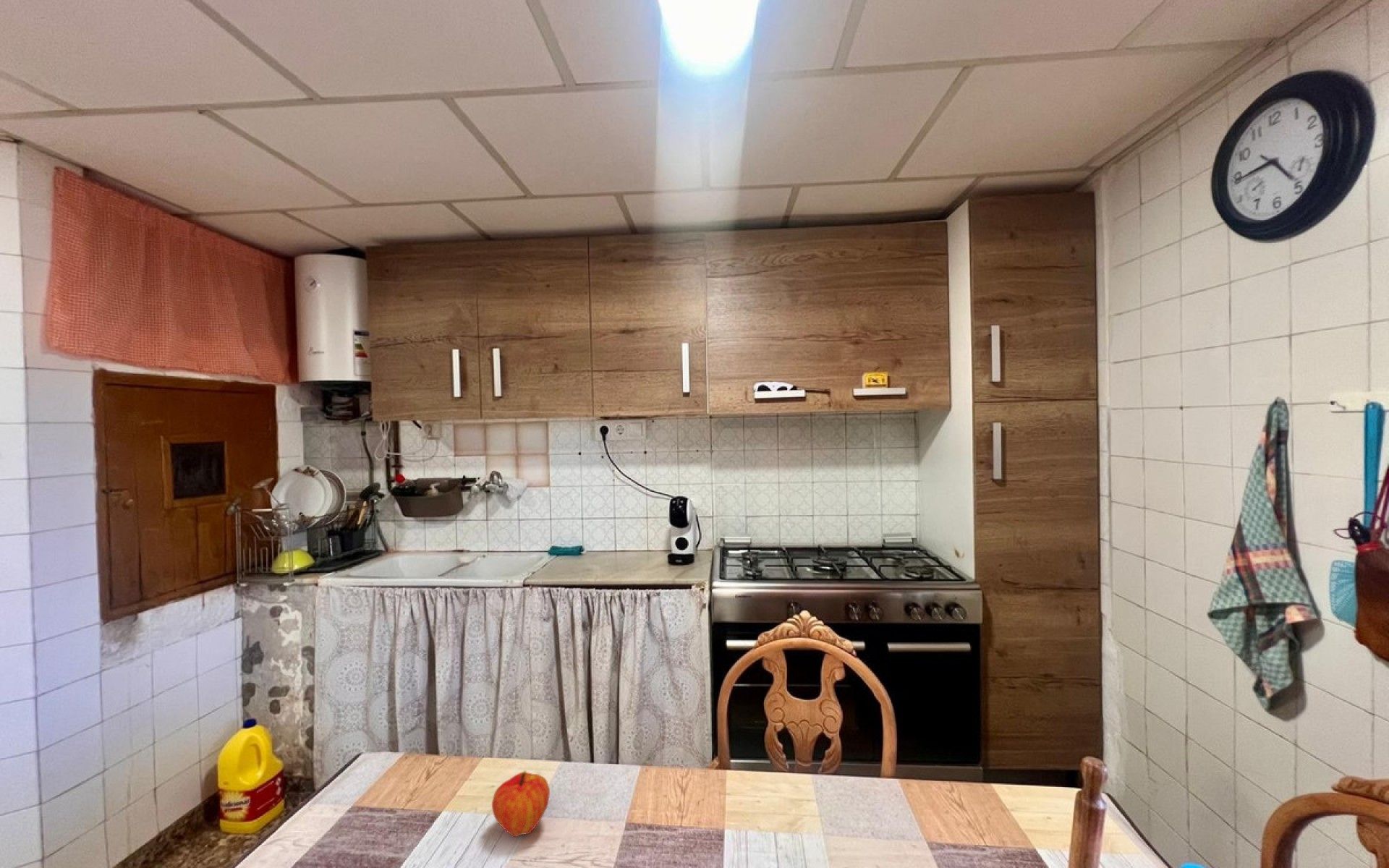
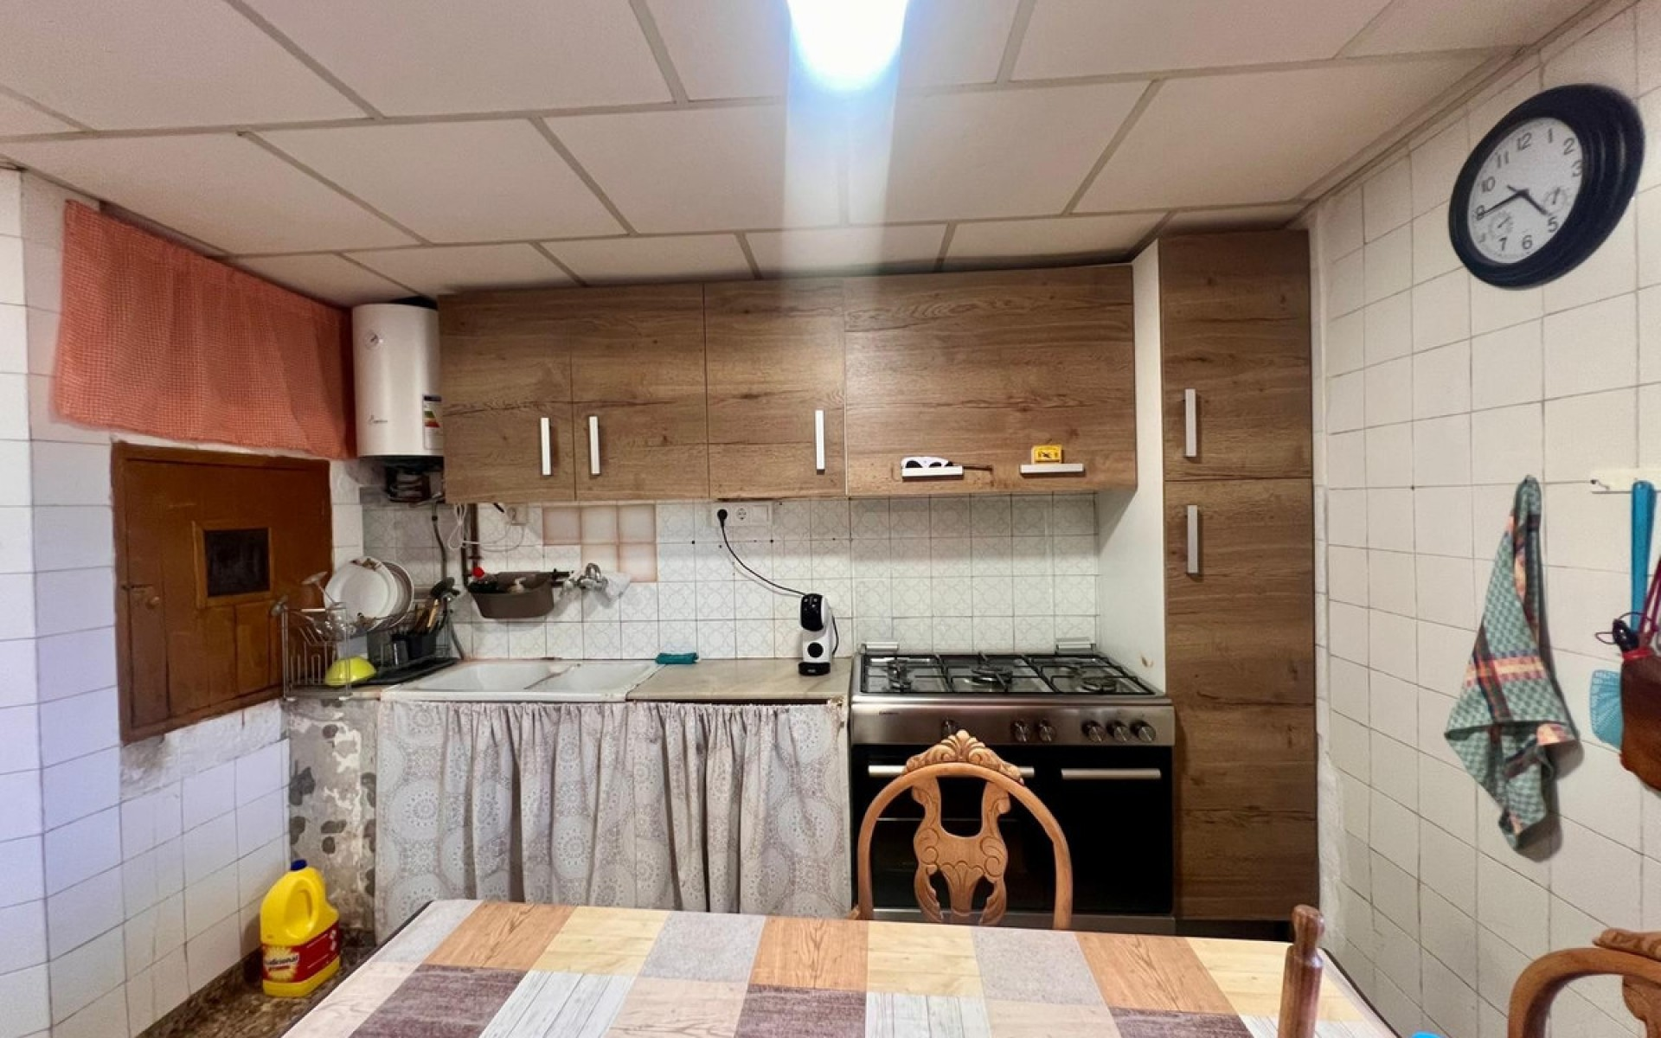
- fruit [491,770,551,838]
